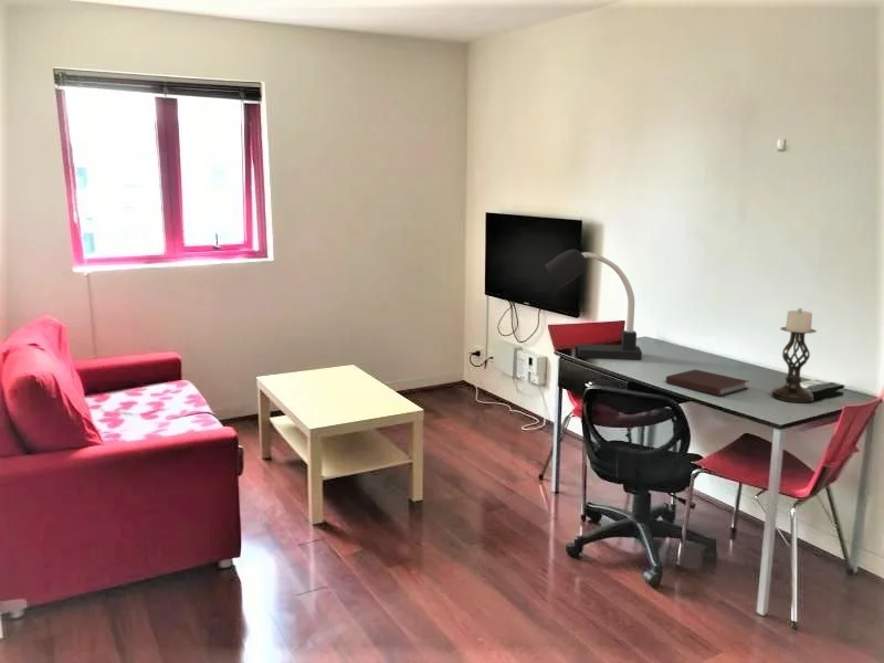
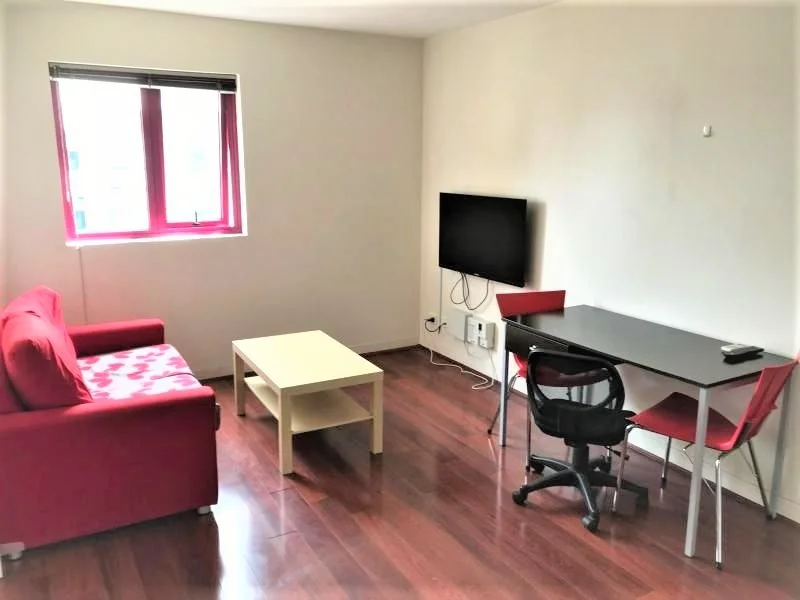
- candle holder [770,307,818,403]
- desk lamp [544,249,643,360]
- notebook [665,368,749,397]
